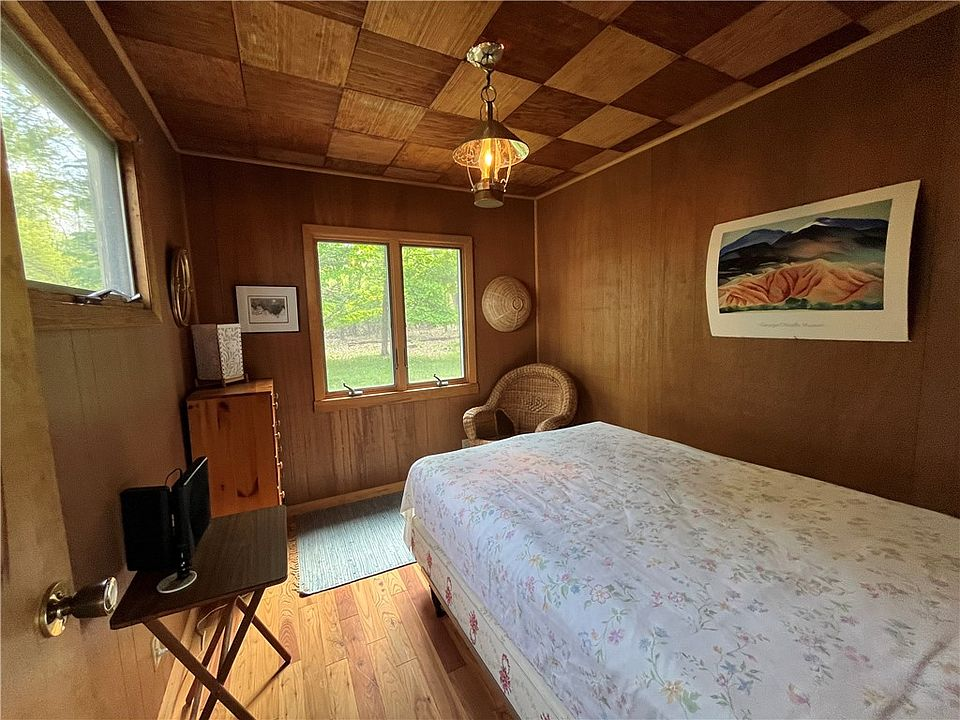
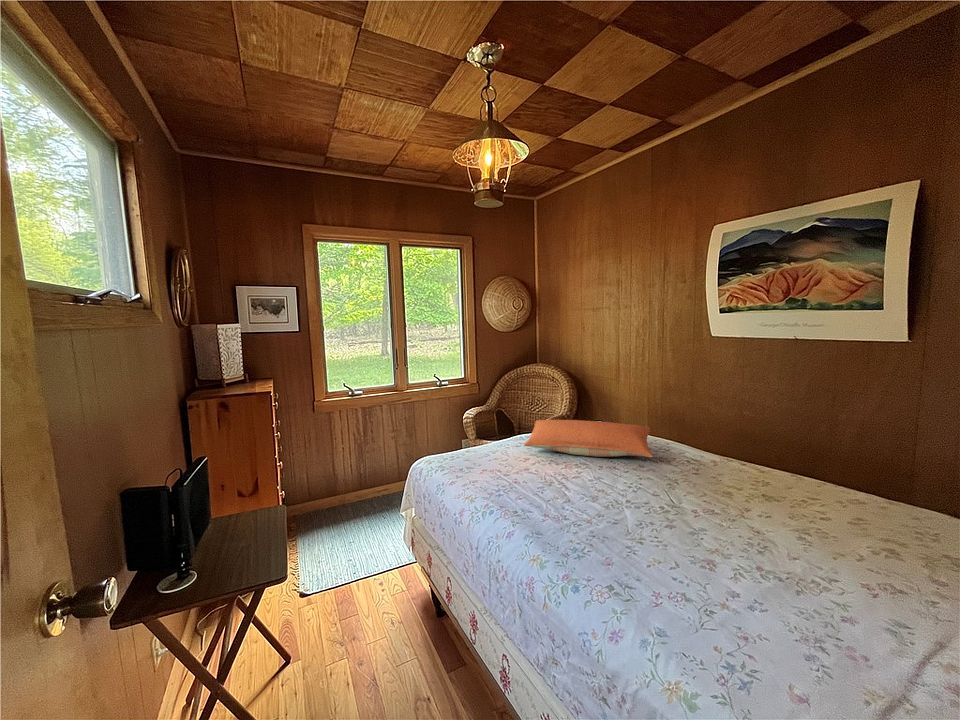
+ pillow [523,419,654,458]
